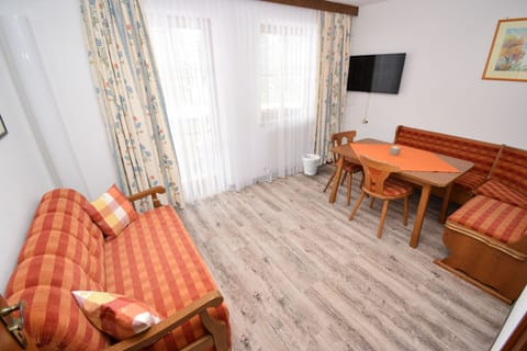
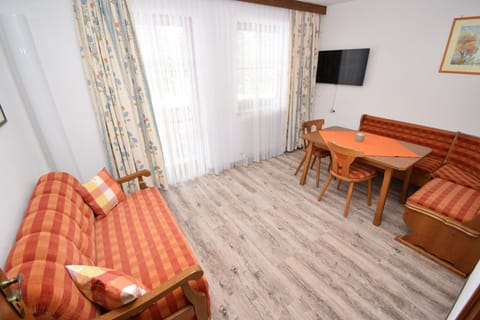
- wastebasket [301,154,321,176]
